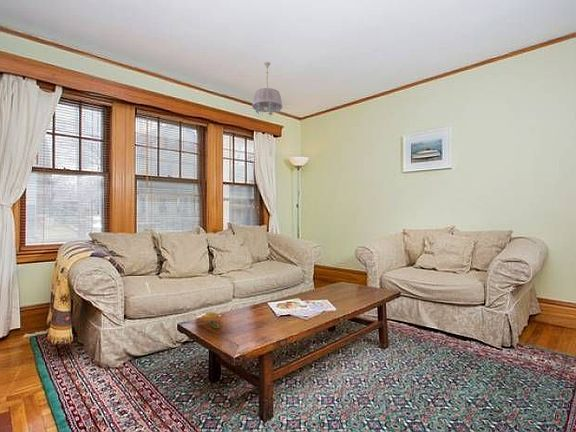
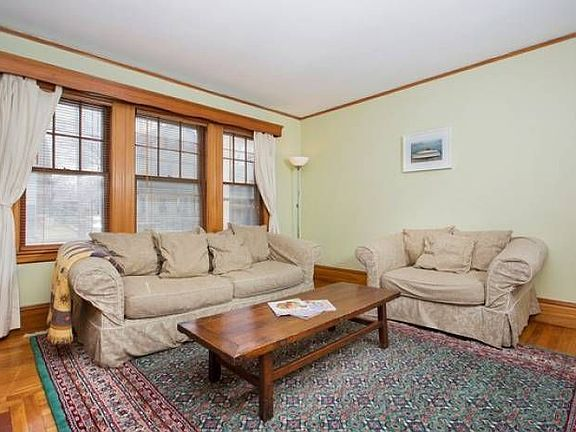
- flower [195,310,226,329]
- ceiling light fixture [251,61,283,116]
